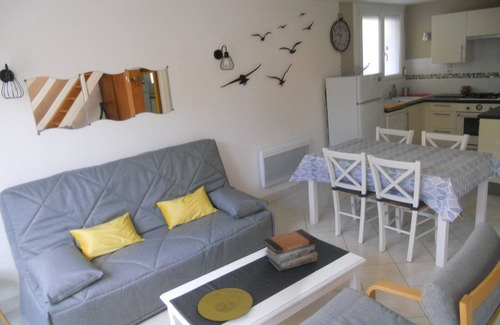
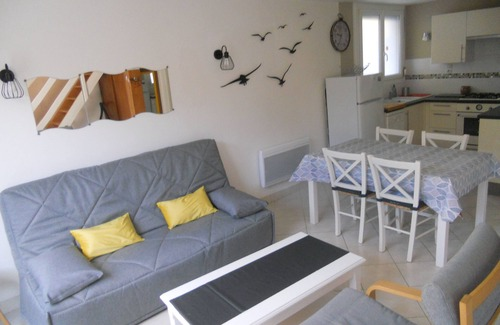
- plate [197,287,254,322]
- book stack [263,228,319,272]
